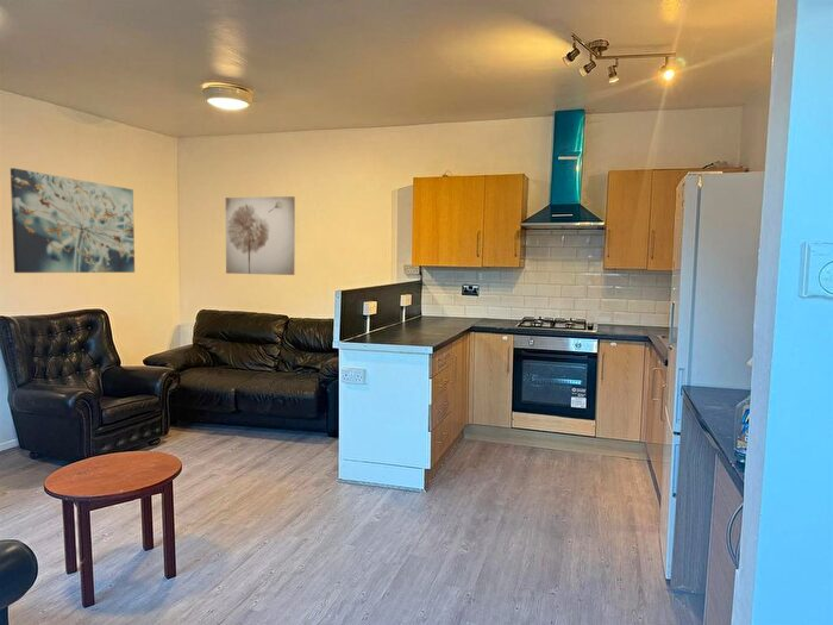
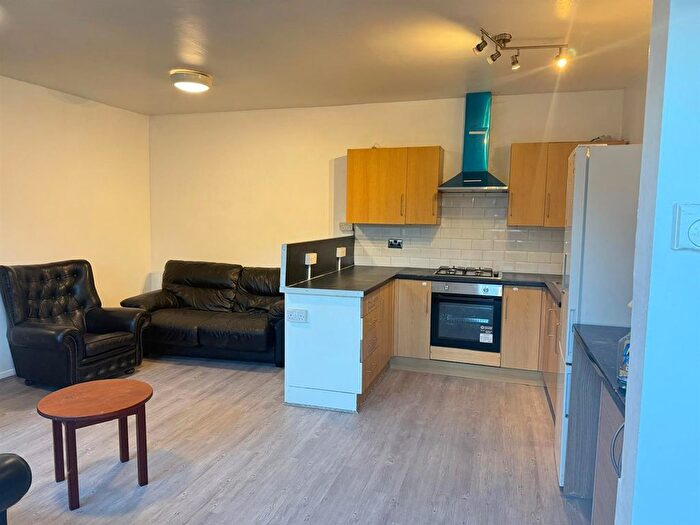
- wall art [10,167,136,274]
- wall art [225,195,296,276]
